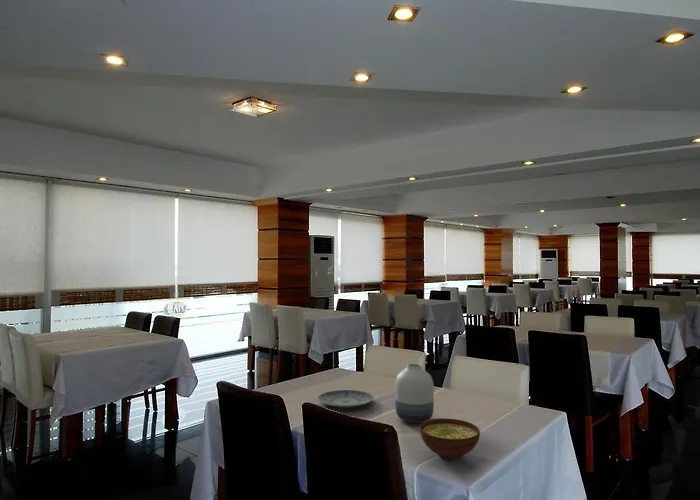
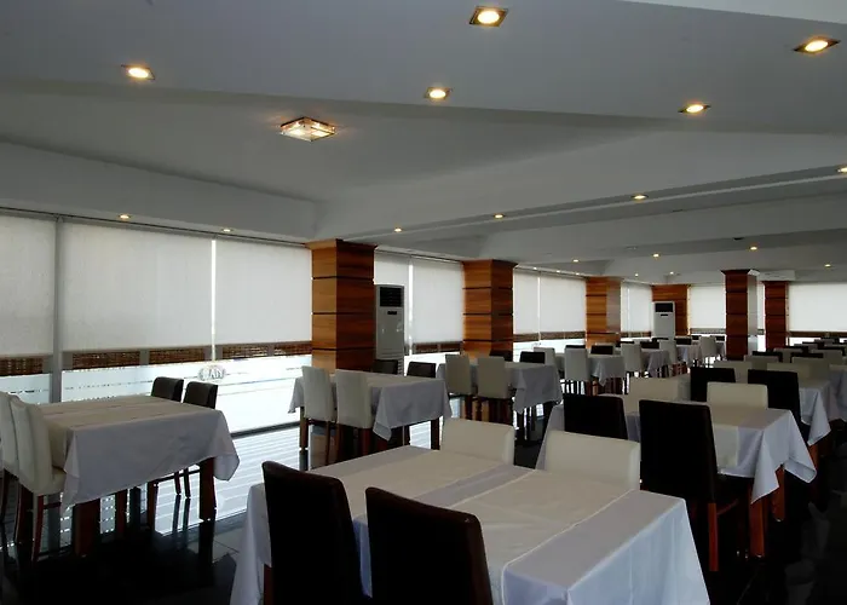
- bowl [418,418,481,461]
- vase [394,363,435,424]
- plate [316,389,375,409]
